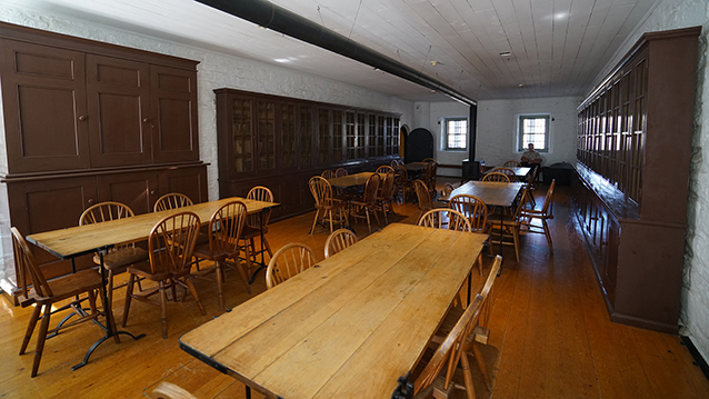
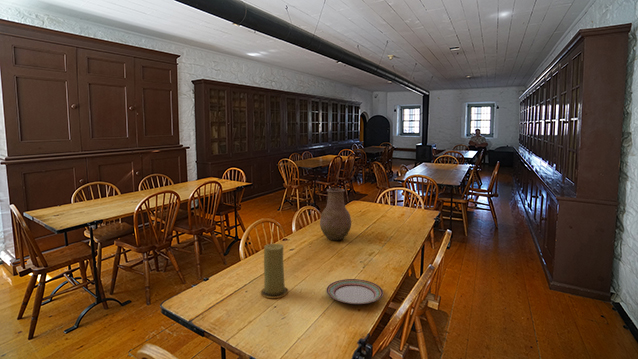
+ candle [260,243,289,299]
+ plate [325,278,384,305]
+ vase [319,188,352,241]
